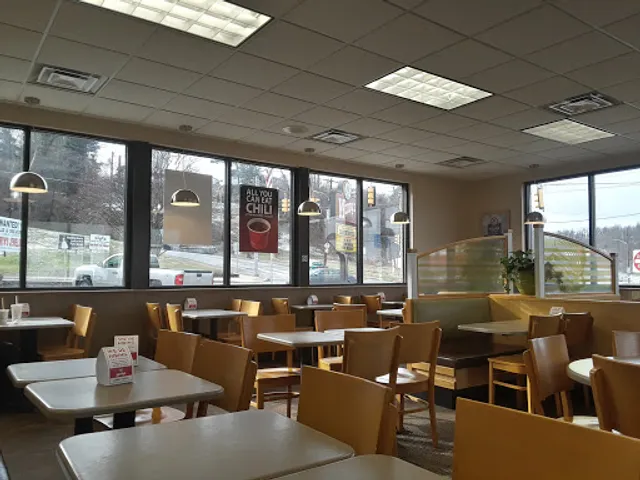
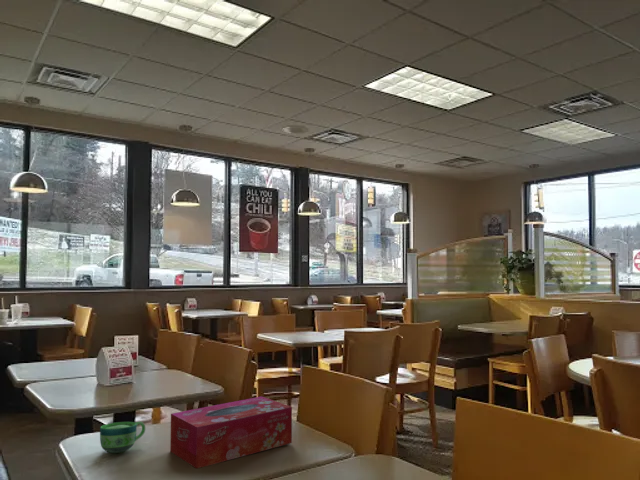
+ cup [99,421,146,454]
+ tissue box [169,395,293,469]
